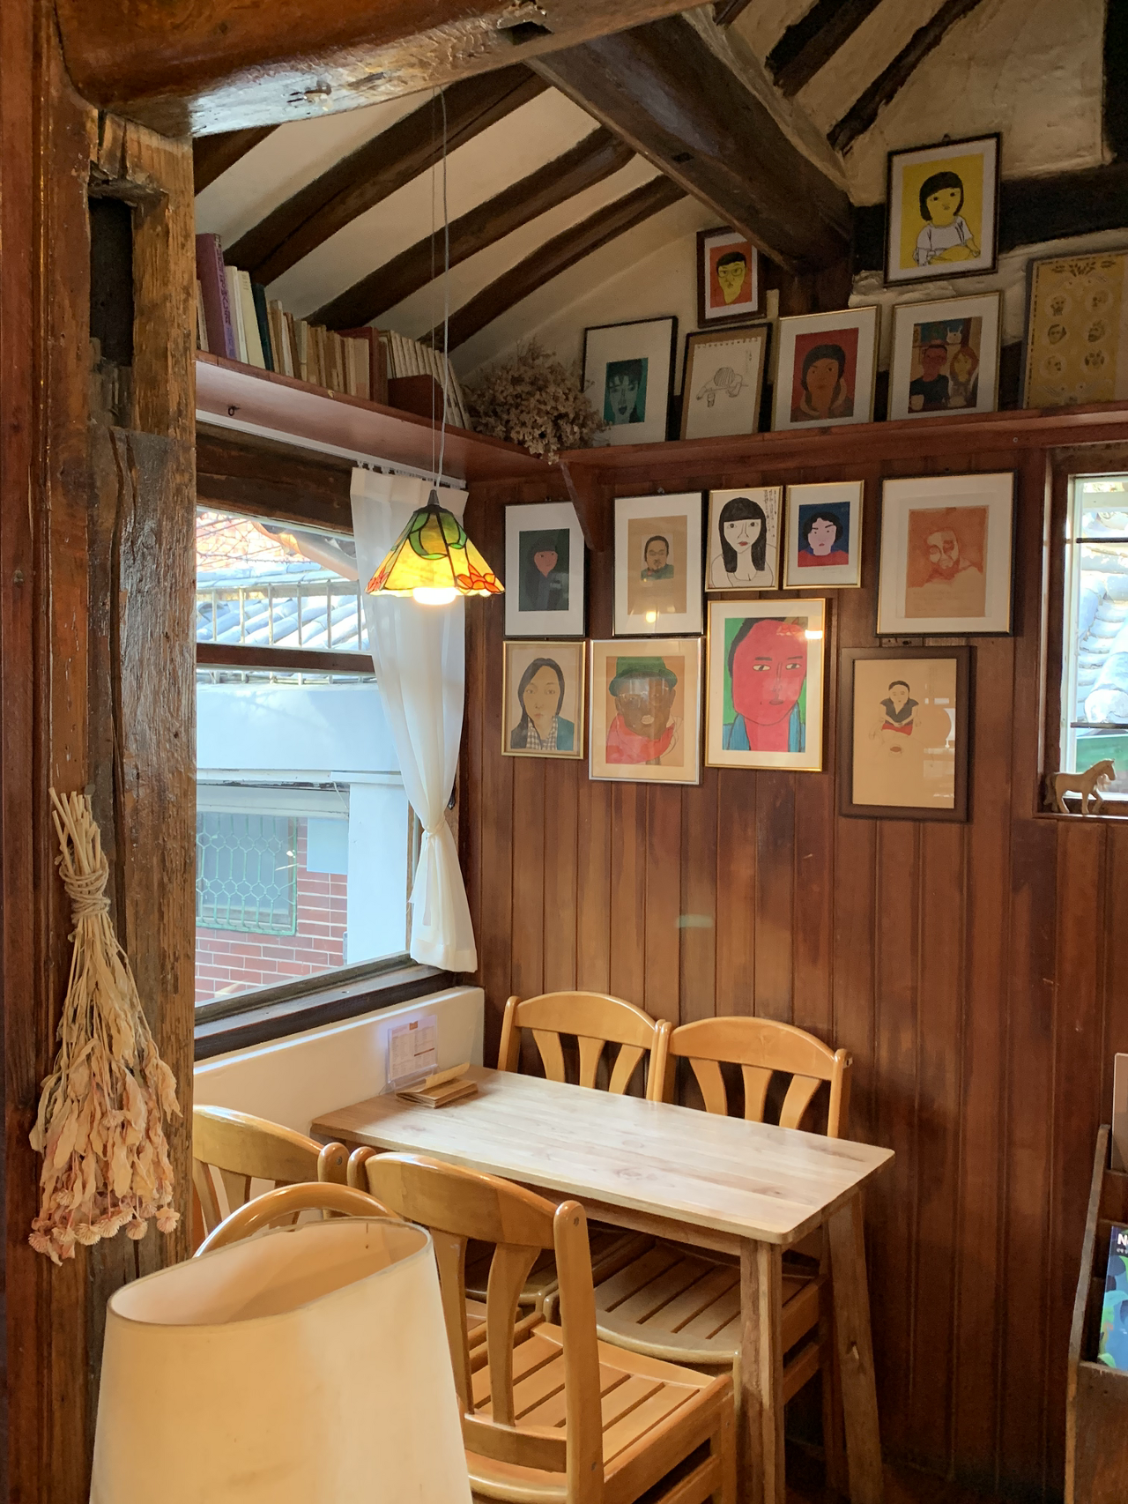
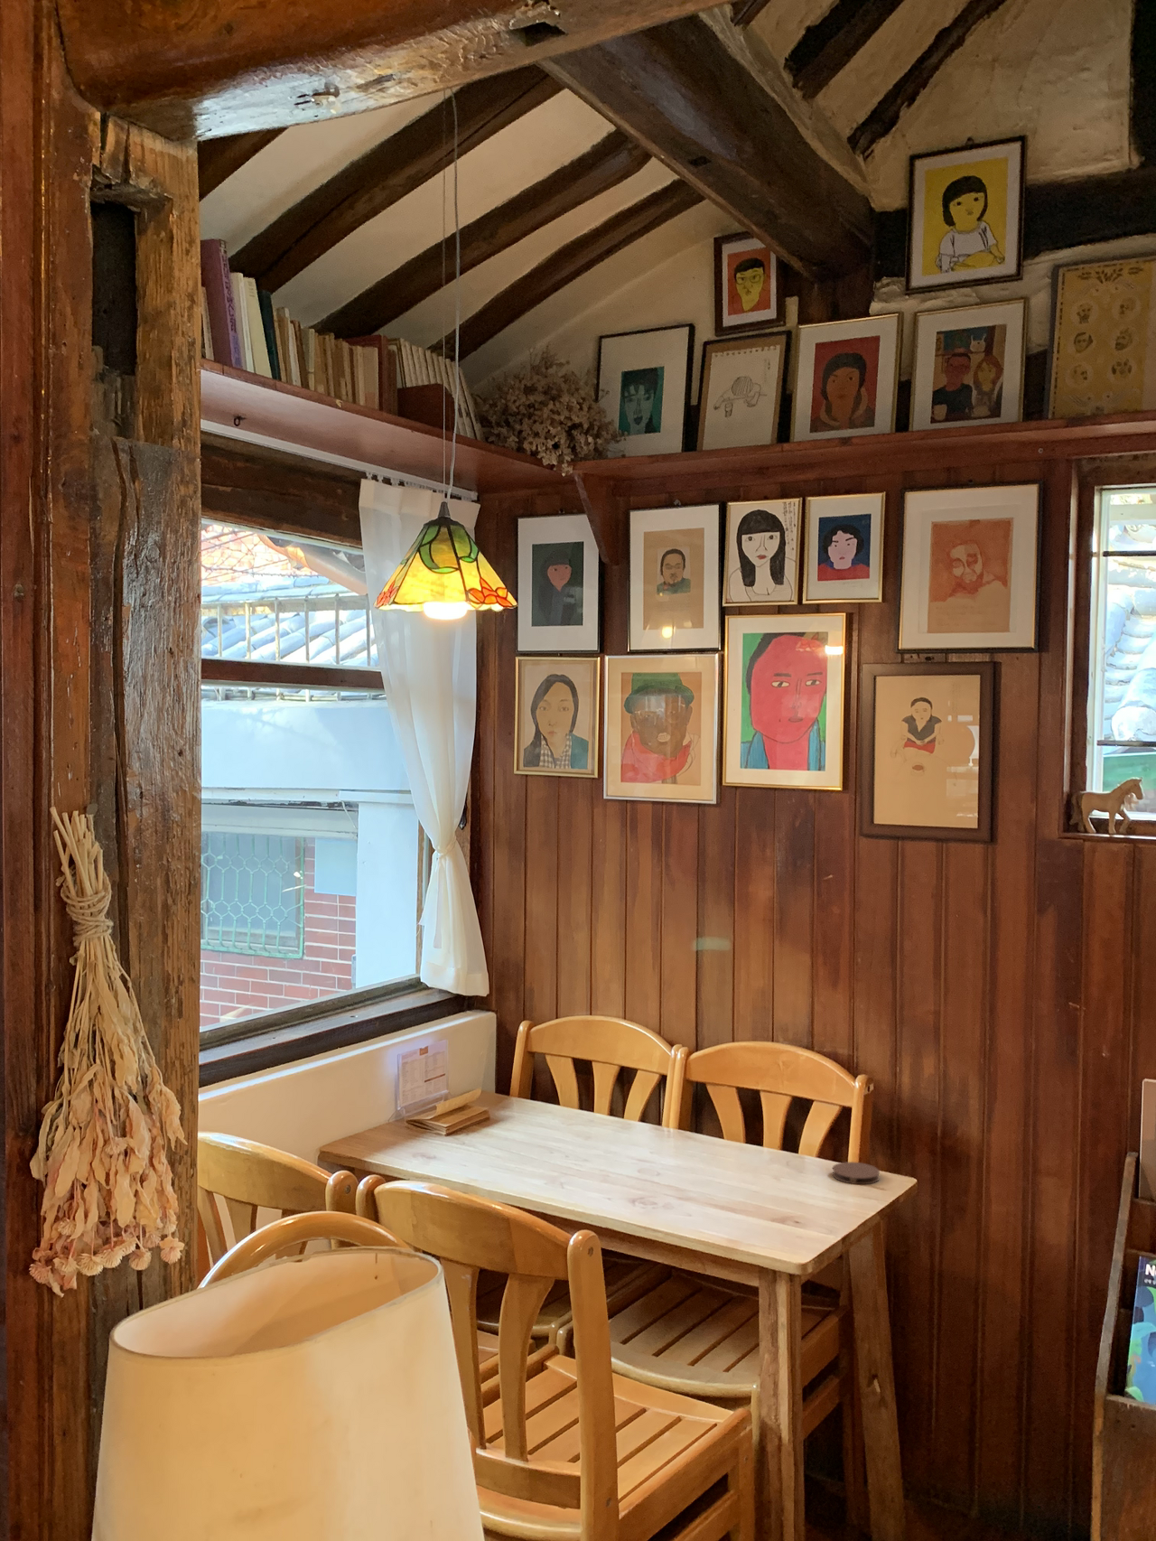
+ coaster [831,1161,880,1185]
